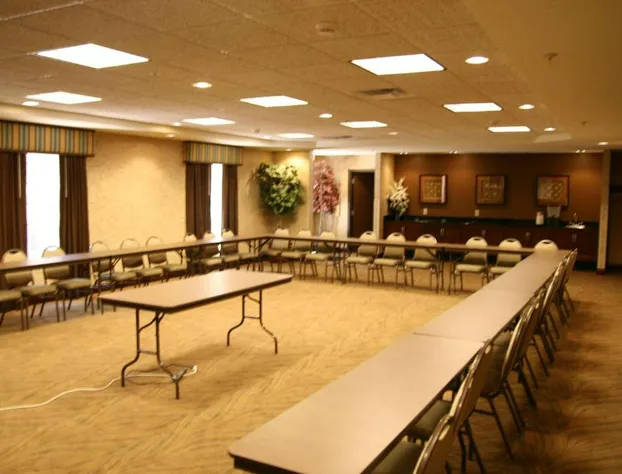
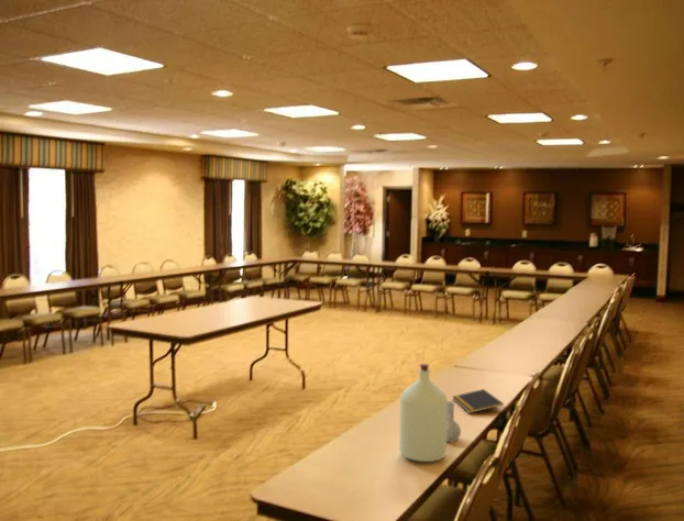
+ bottle [398,363,462,463]
+ notepad [452,388,504,414]
